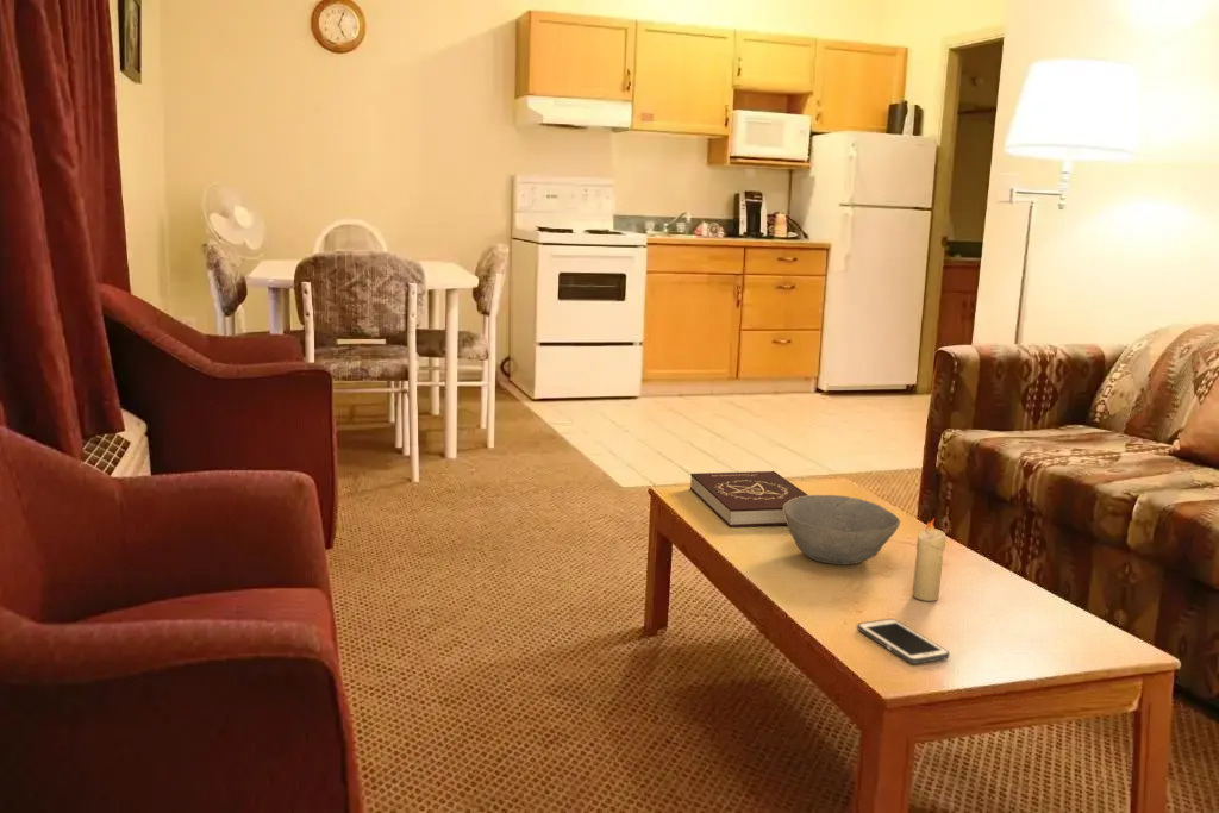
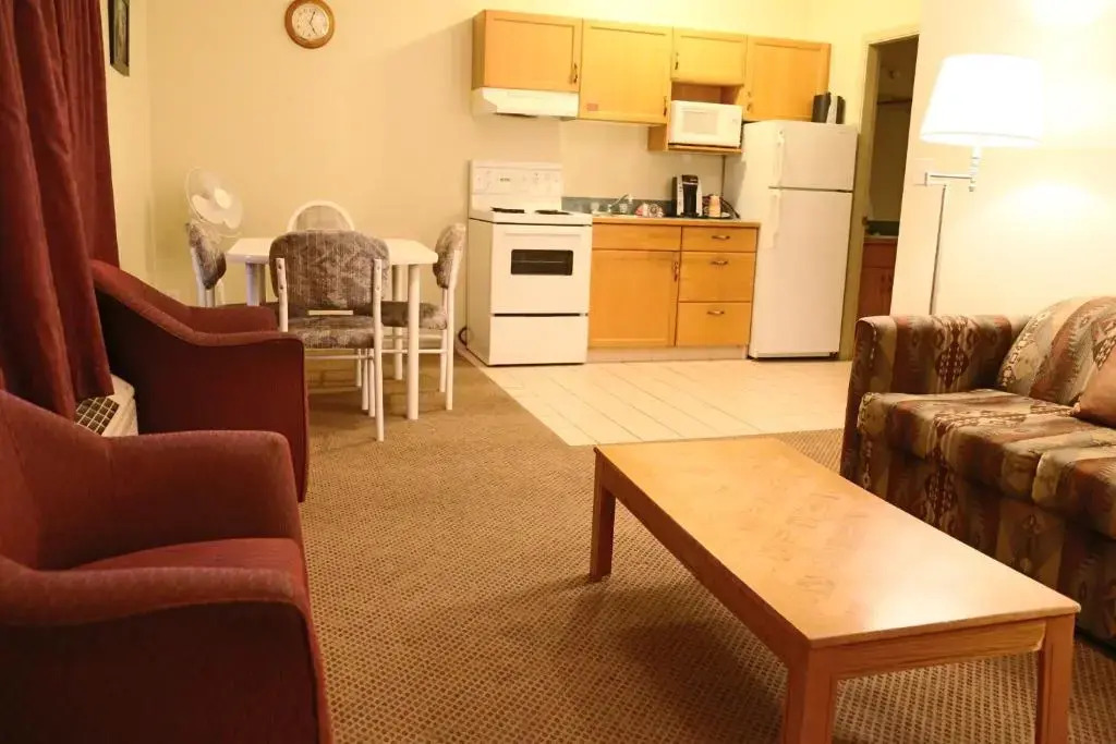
- candle [912,517,946,602]
- cell phone [856,618,951,665]
- book [689,470,808,527]
- bowl [783,494,901,567]
